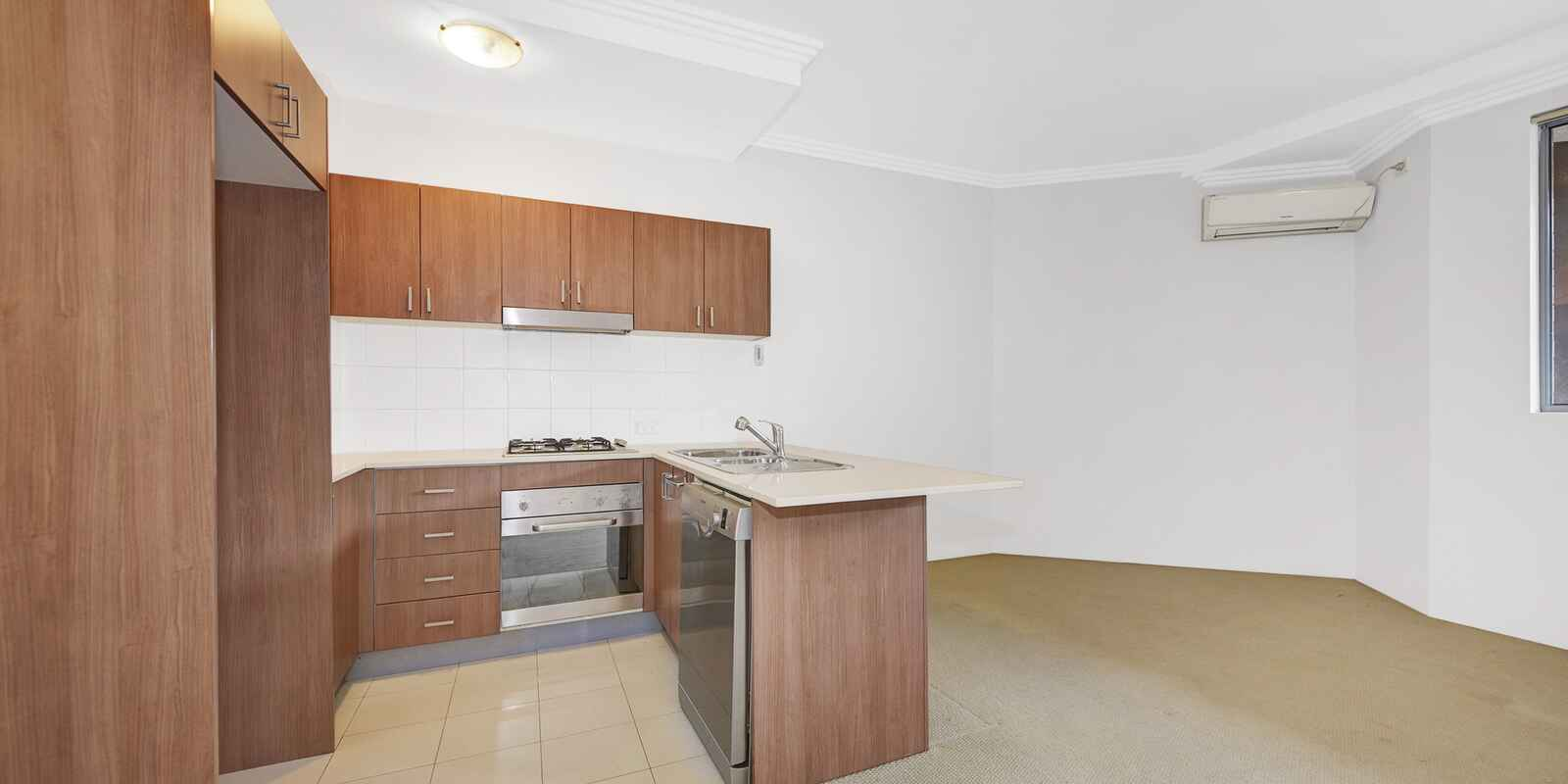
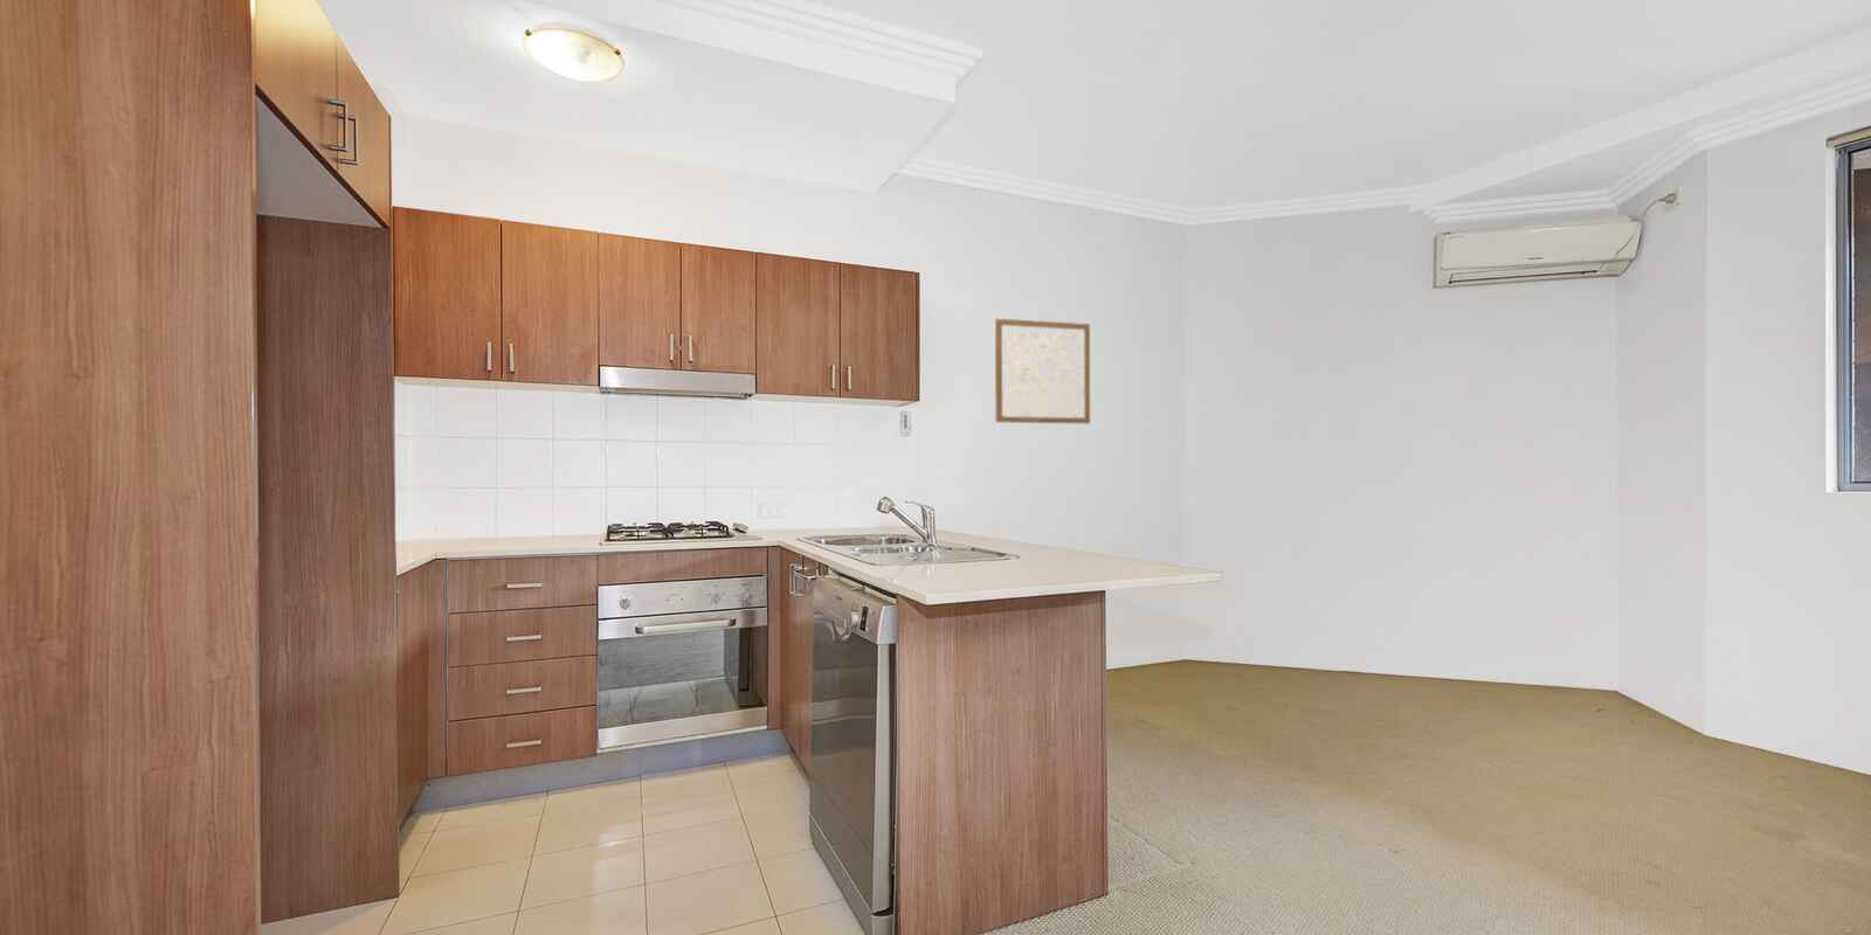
+ wall art [994,318,1091,426]
